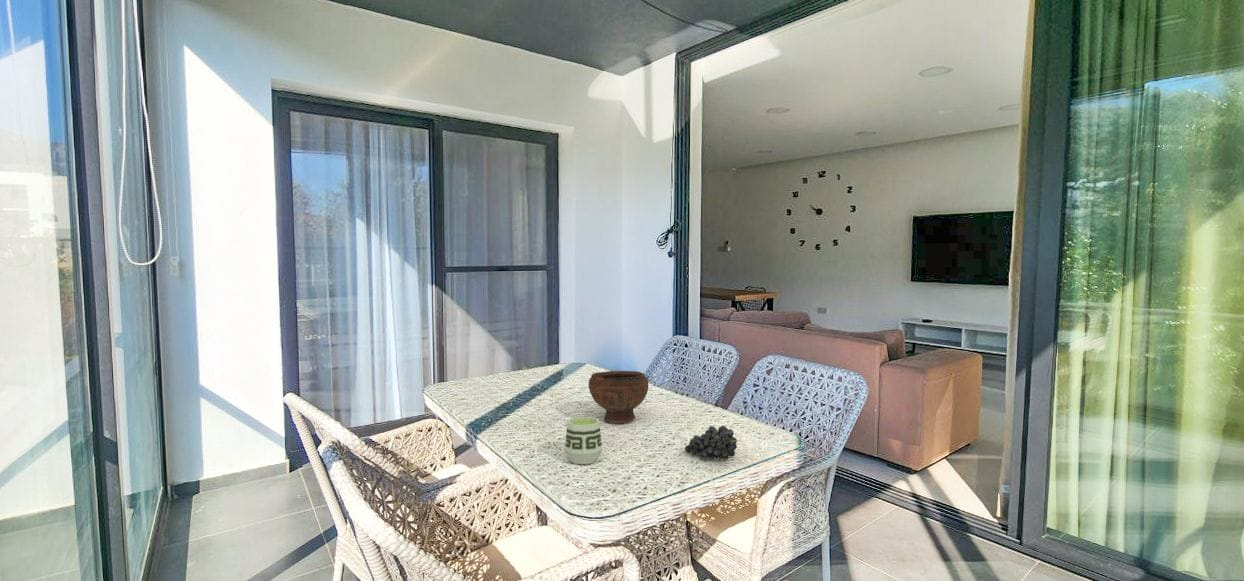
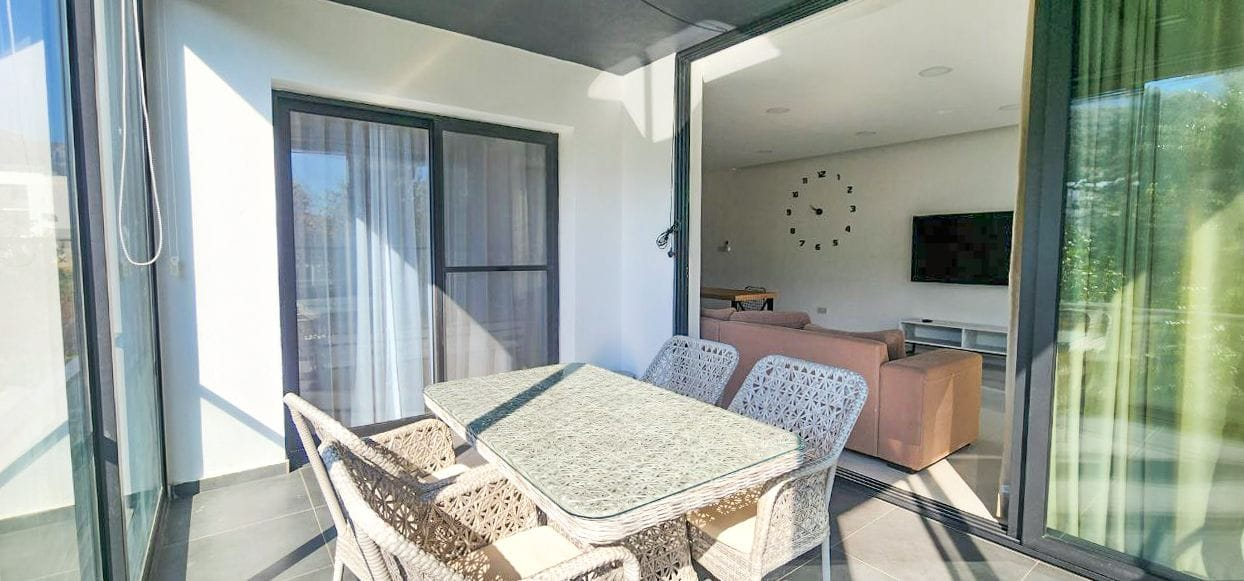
- bowl [588,370,649,424]
- cup [564,416,603,465]
- fruit [684,425,739,461]
